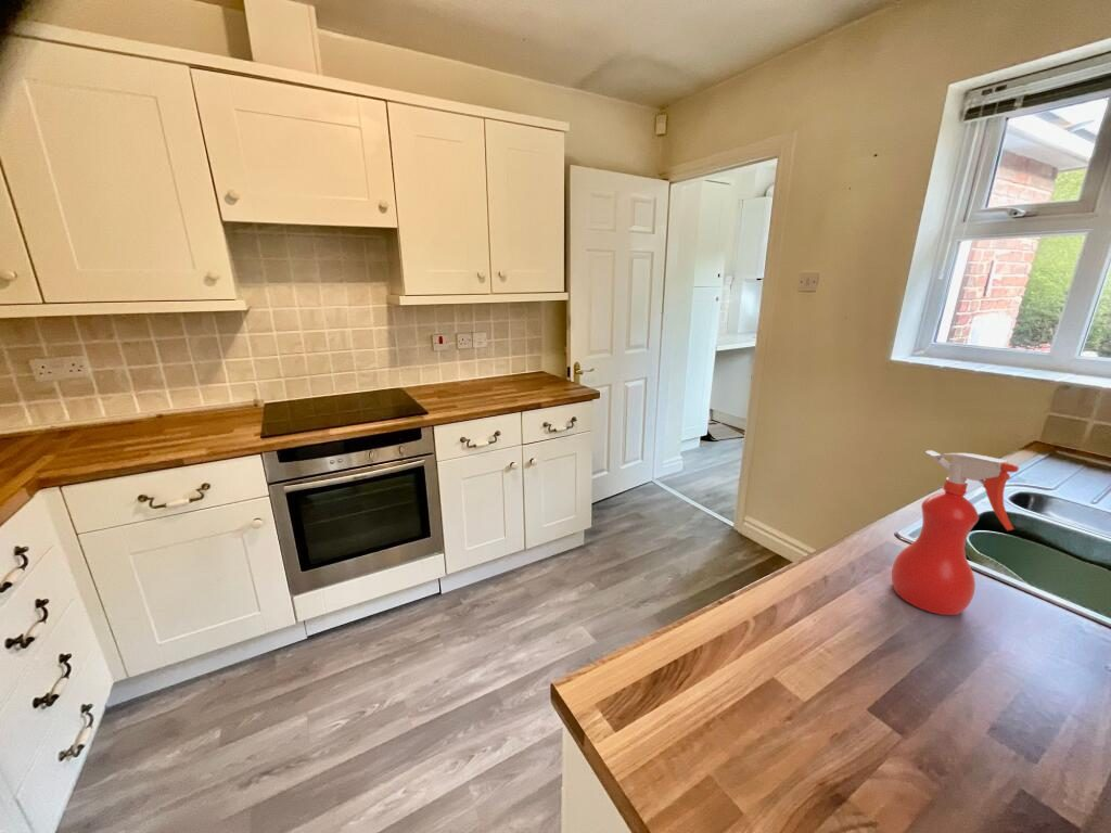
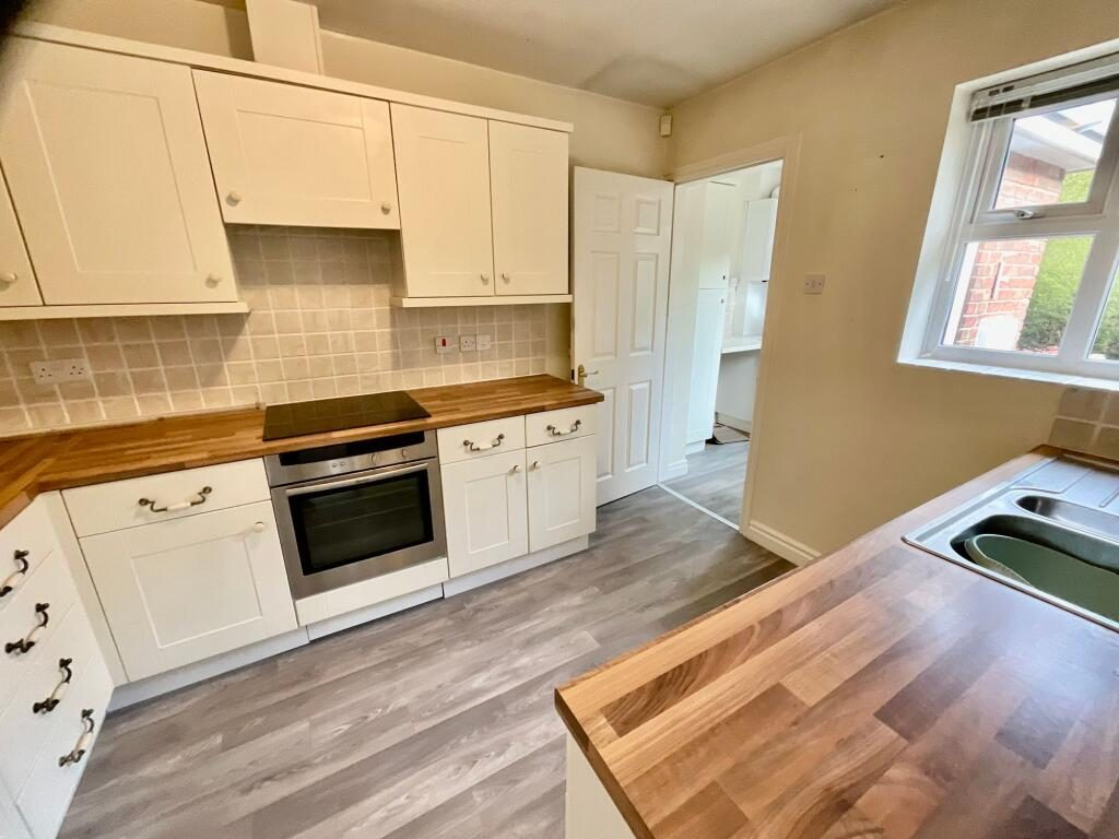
- spray bottle [891,449,1020,616]
